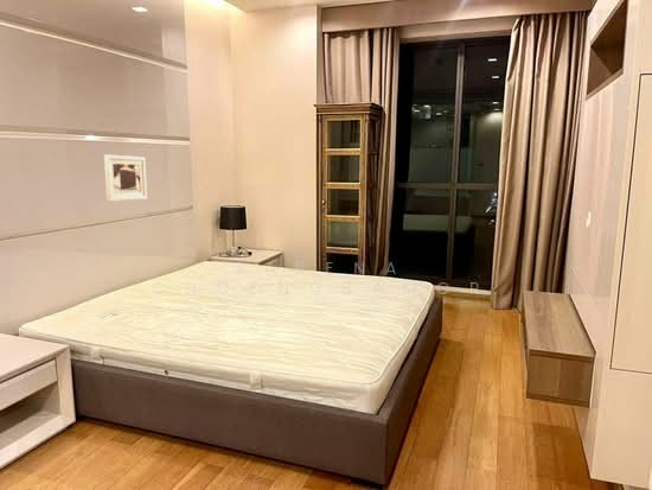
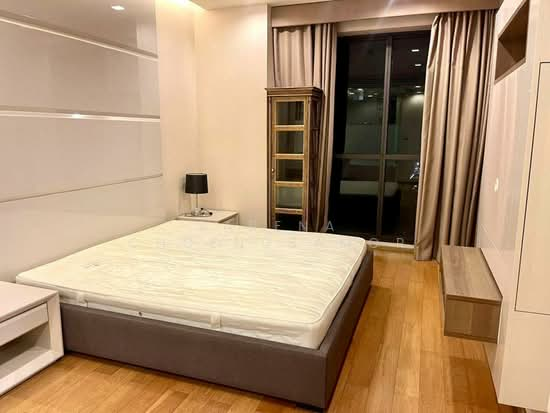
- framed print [103,154,148,203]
